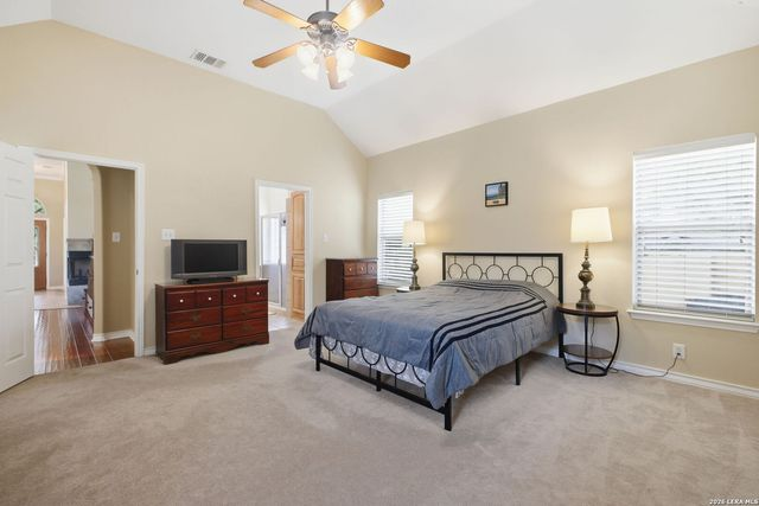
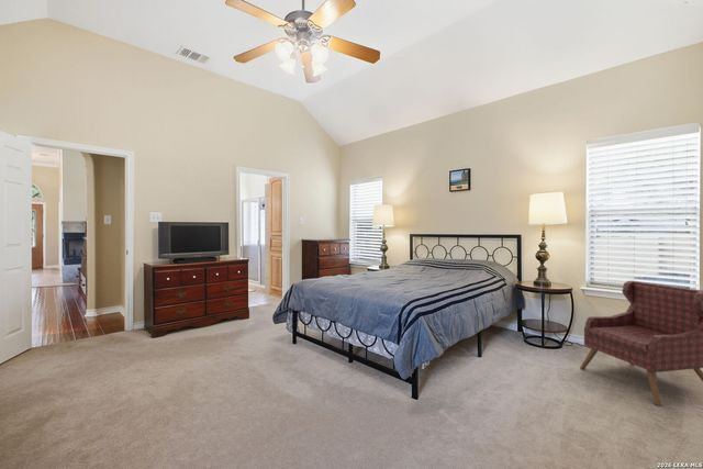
+ armchair [579,280,703,406]
